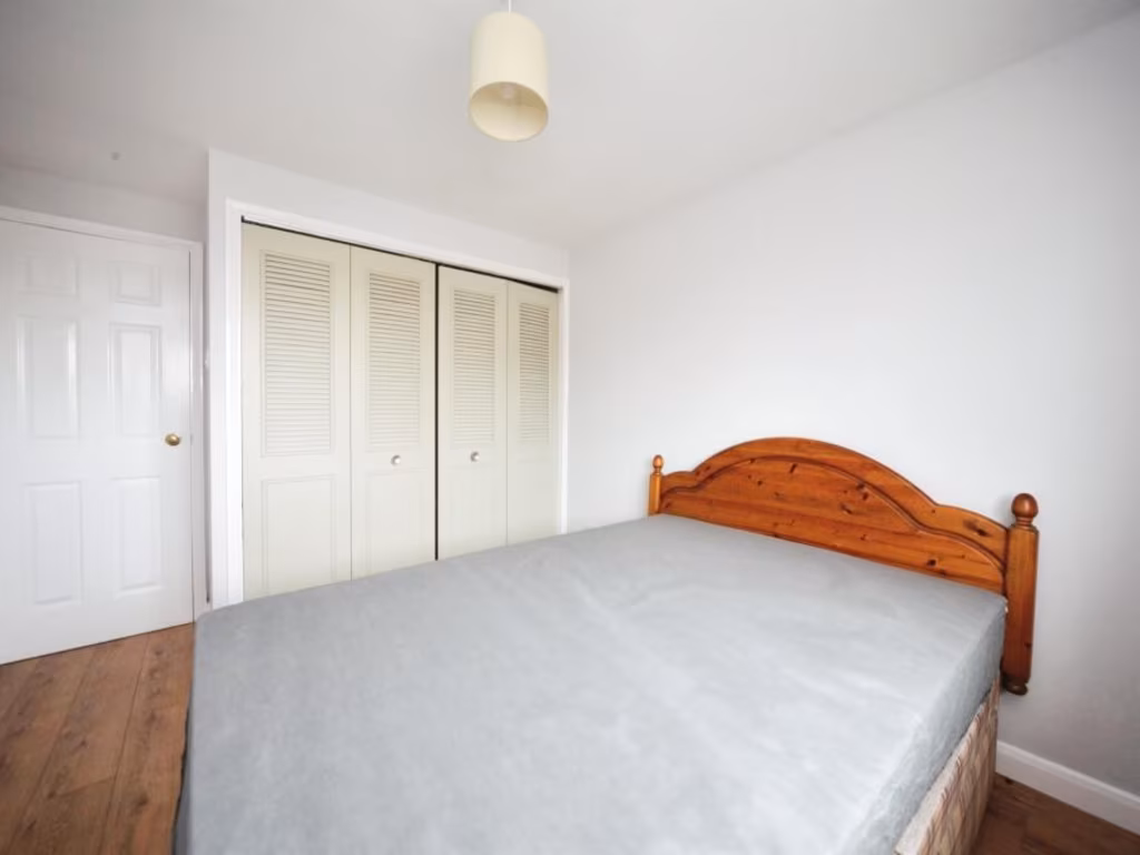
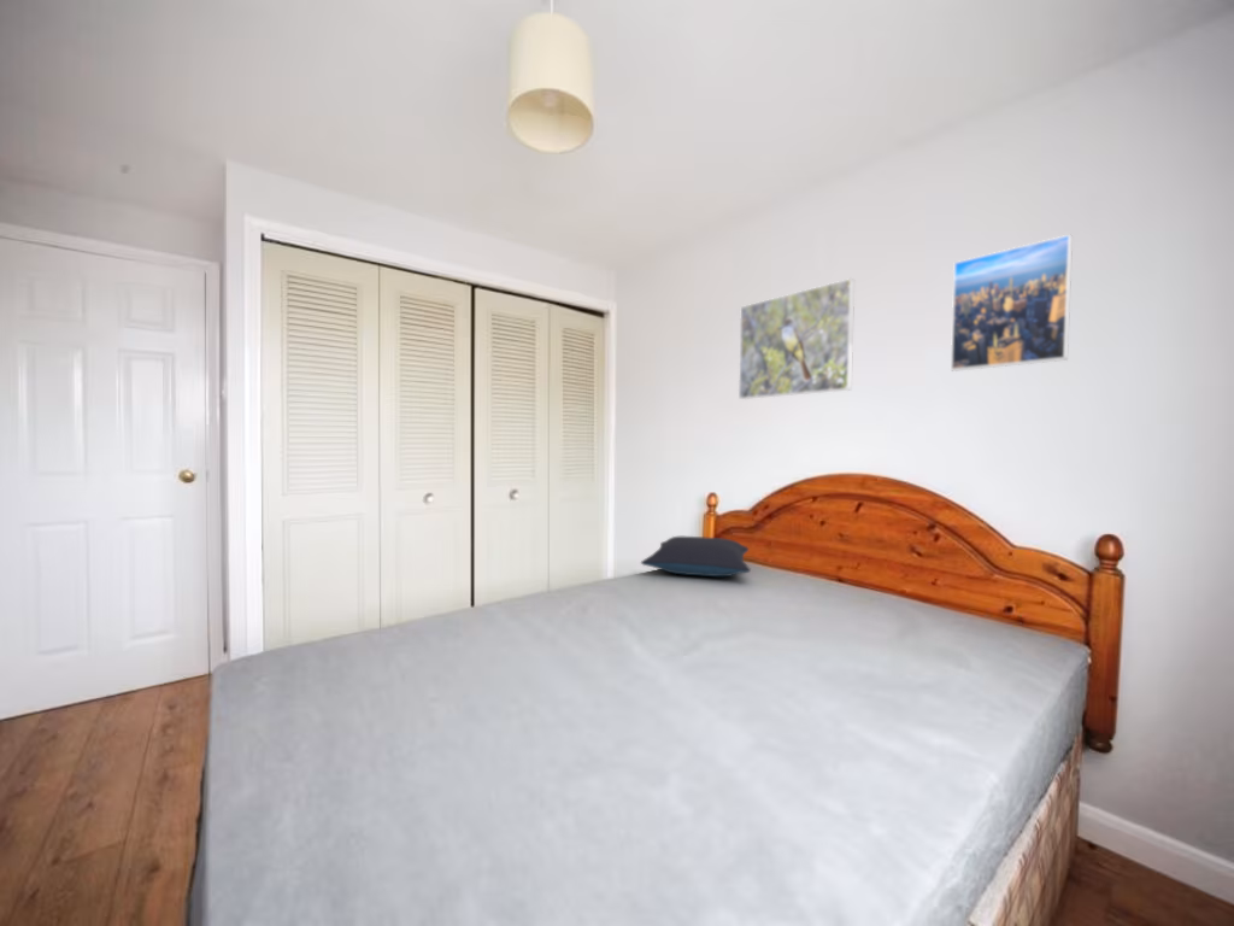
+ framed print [950,233,1074,373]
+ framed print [738,277,856,400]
+ pillow [640,535,752,578]
